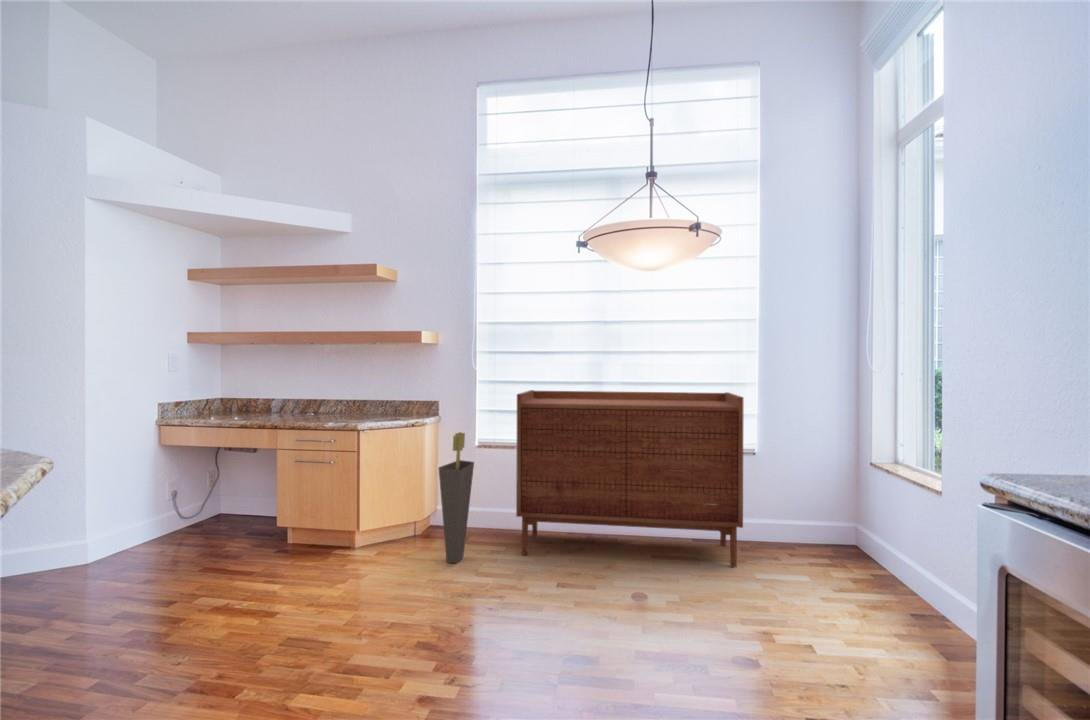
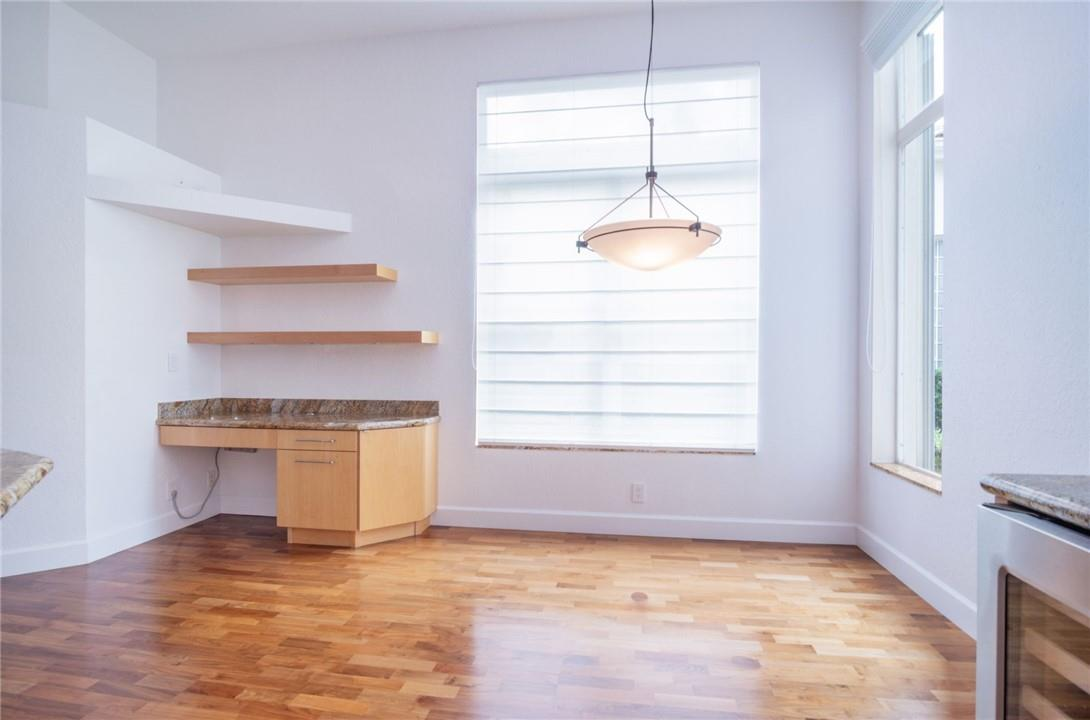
- umbrella stand [437,431,475,564]
- sideboard [515,389,744,569]
